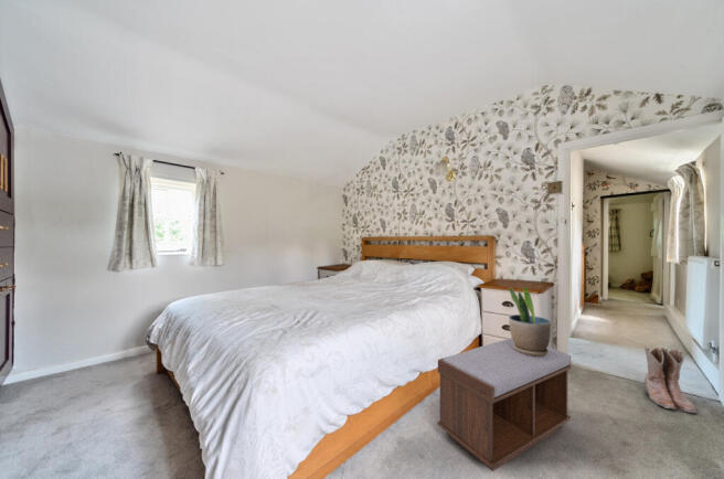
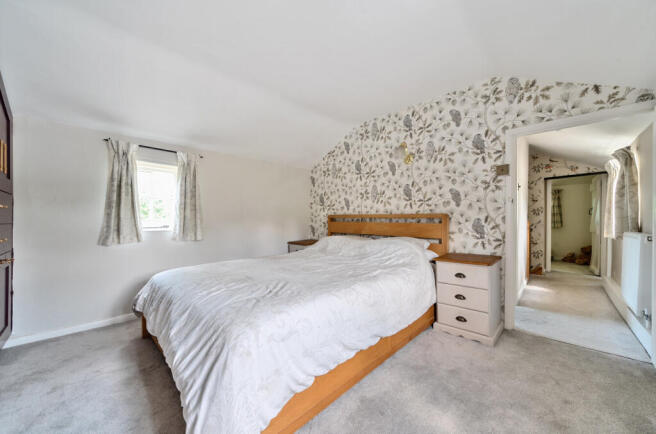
- bench [437,337,572,472]
- boots [643,345,698,414]
- potted plant [508,286,552,356]
